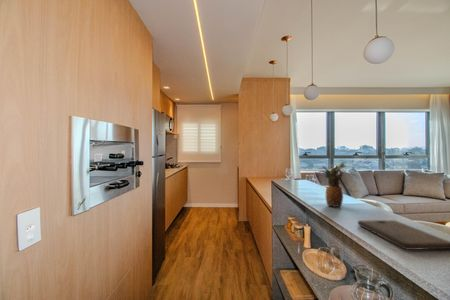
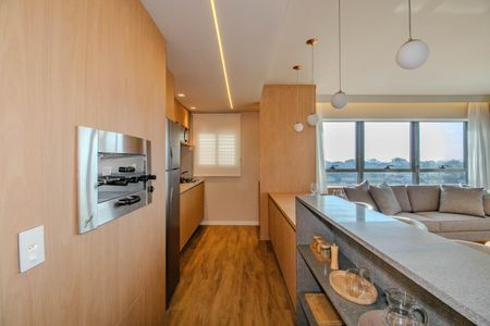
- fruit [319,161,347,208]
- cutting board [357,219,450,251]
